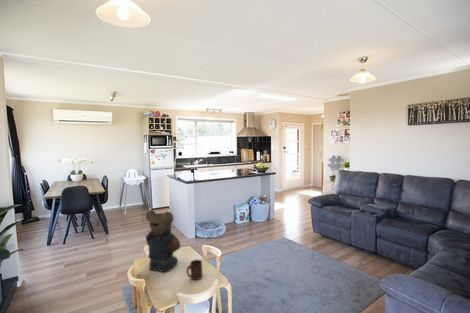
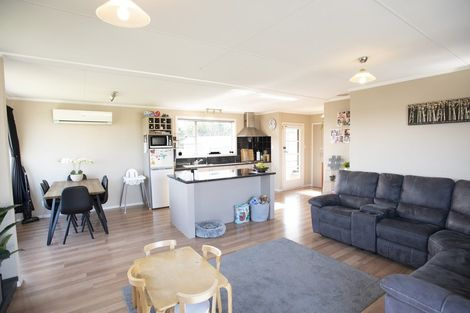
- cup [185,259,204,281]
- teddy bear [145,209,181,273]
